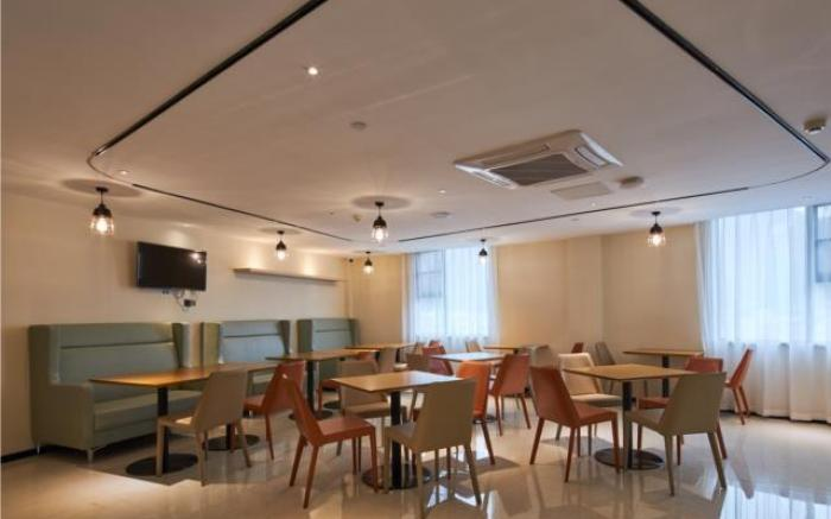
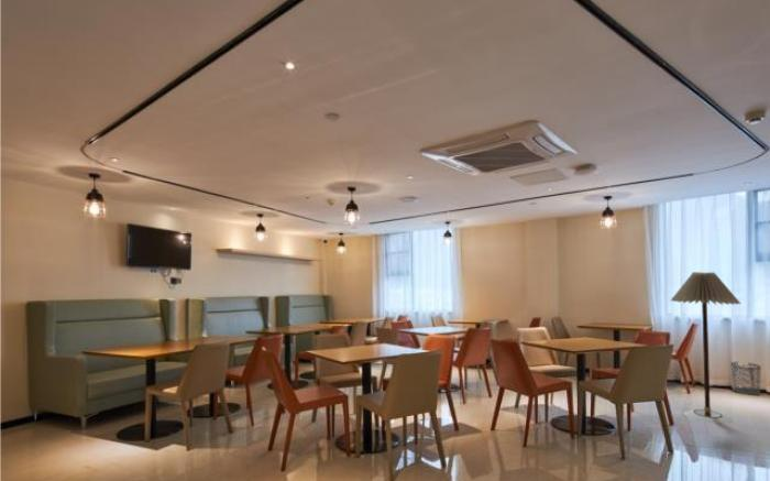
+ waste bin [729,361,762,396]
+ floor lamp [670,271,741,424]
